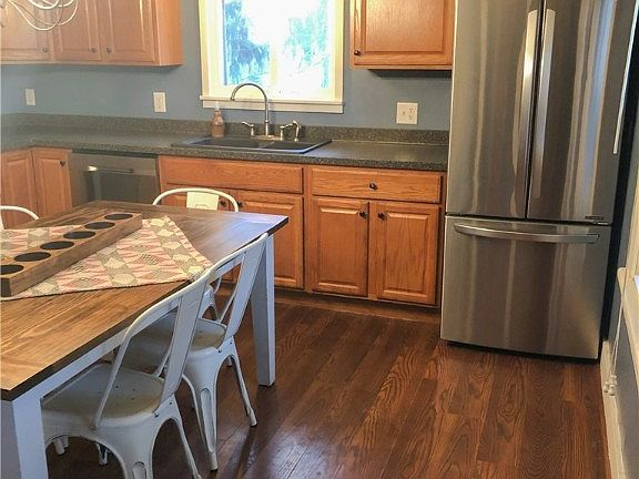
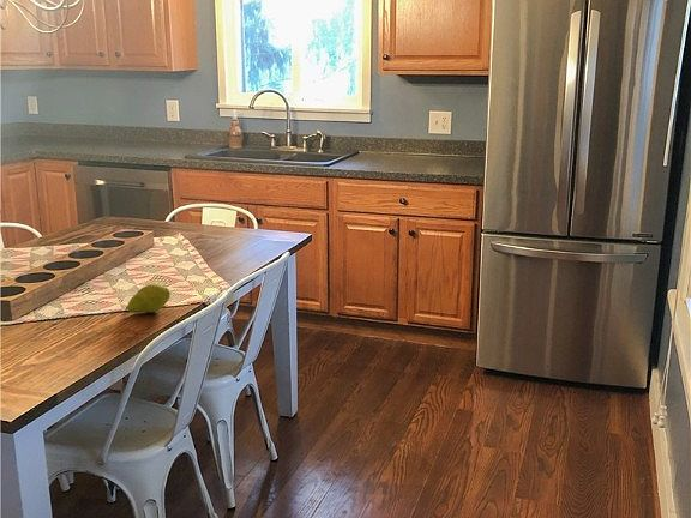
+ fruit [125,283,172,314]
